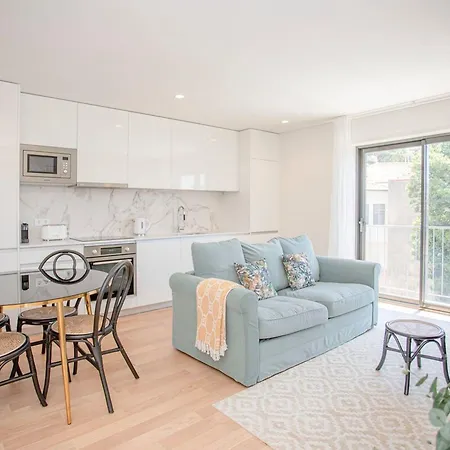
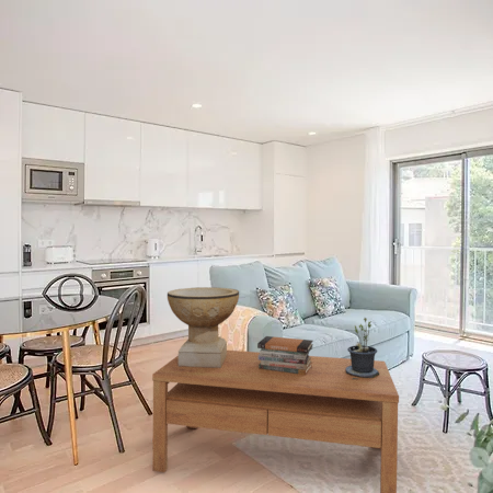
+ book stack [256,335,314,375]
+ decorative bowl [167,286,240,368]
+ potted plant [345,317,379,379]
+ coffee table [151,349,400,493]
